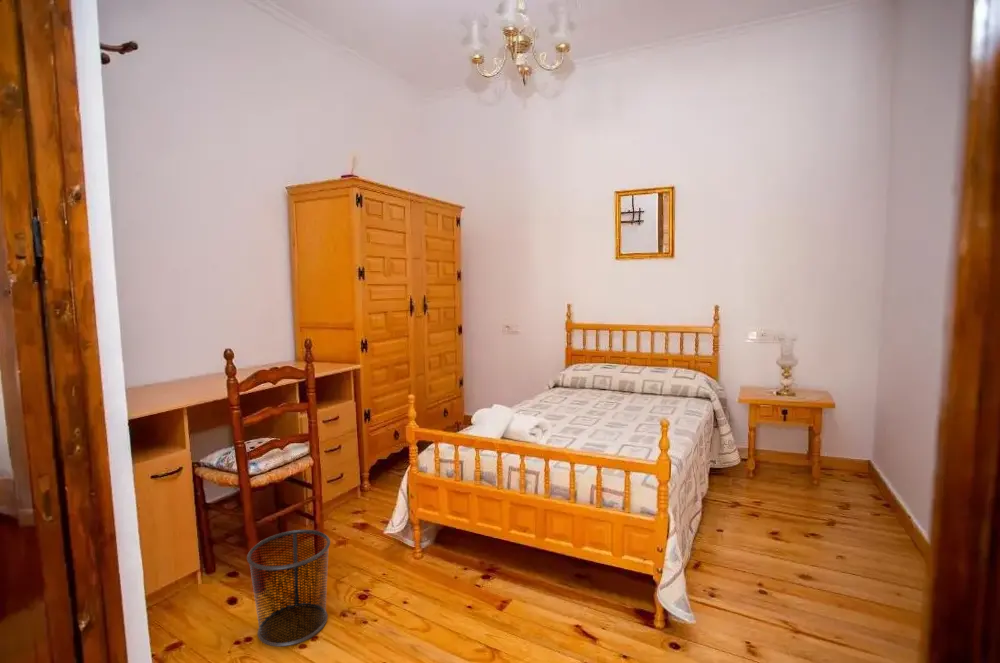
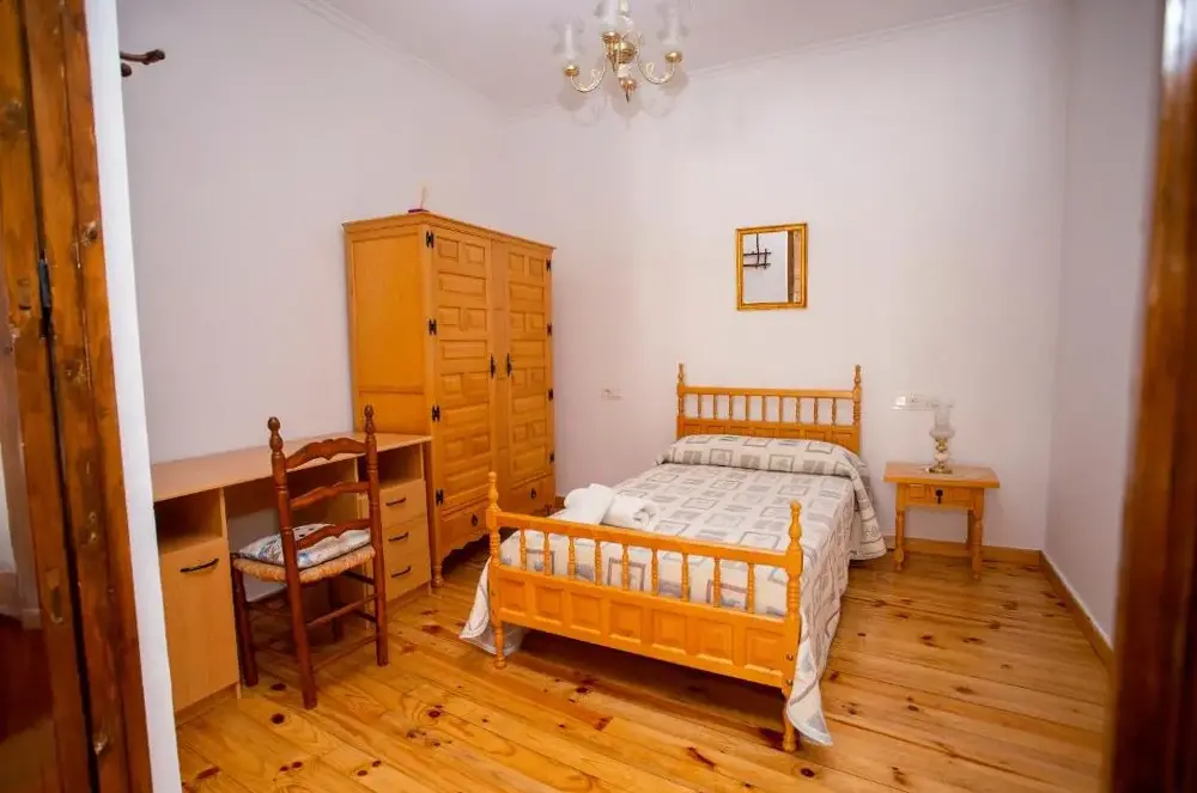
- waste bin [246,529,331,648]
